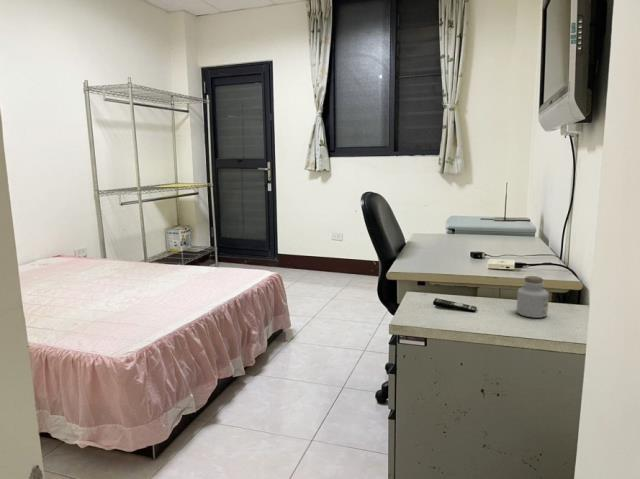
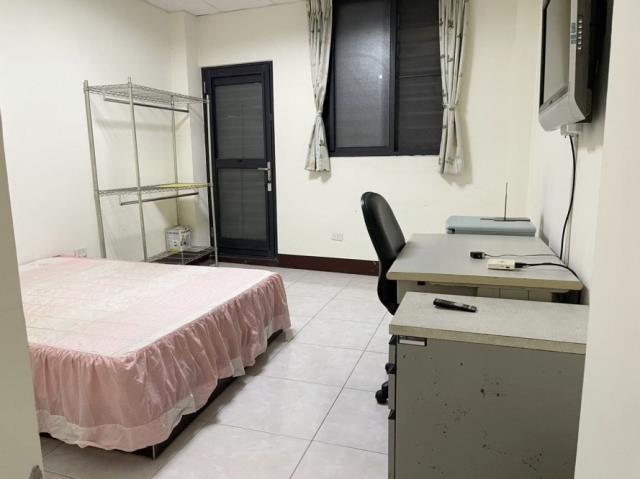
- jar [515,275,550,319]
